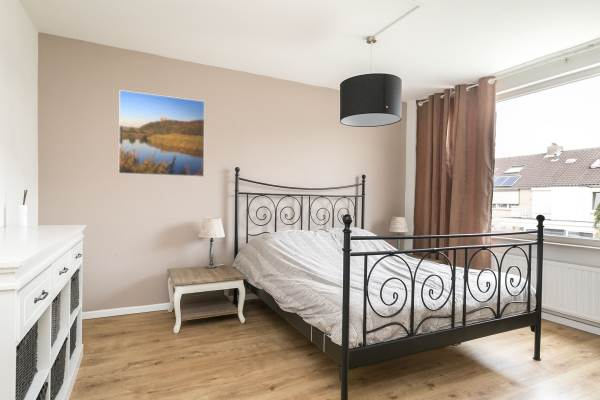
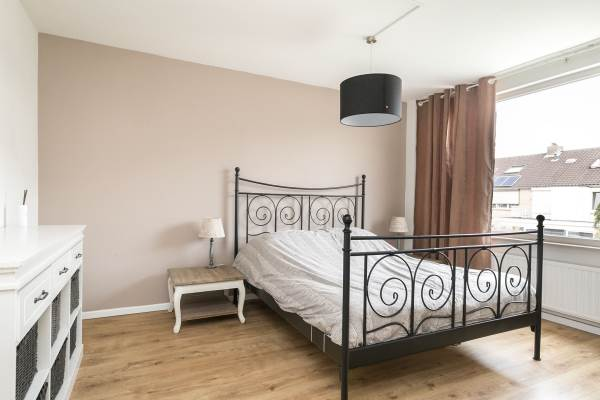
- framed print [118,89,206,178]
